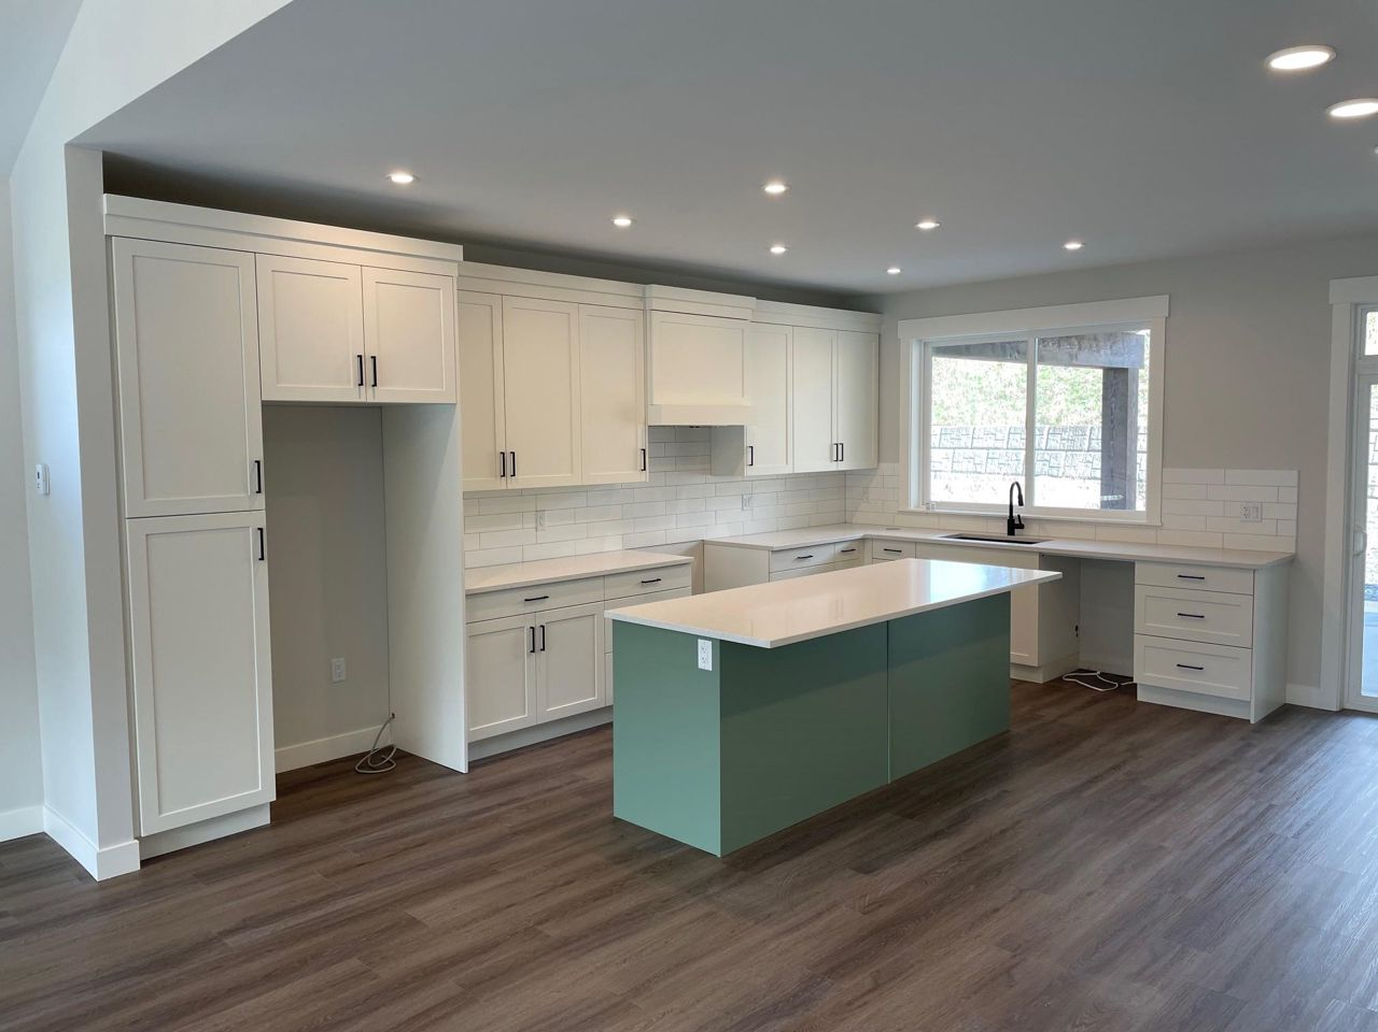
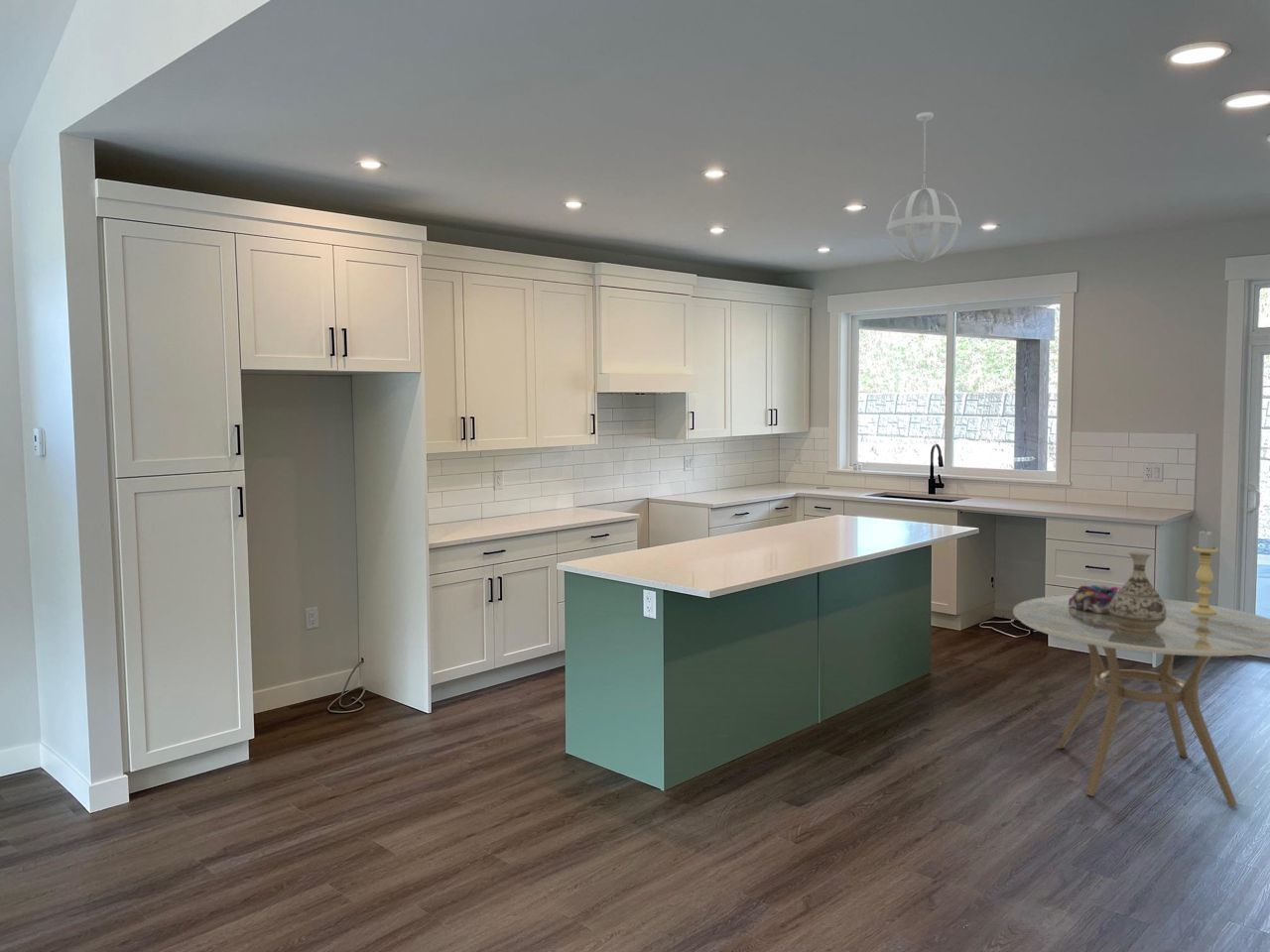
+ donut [1069,584,1121,615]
+ pendant light [886,111,962,264]
+ vase [1109,550,1167,632]
+ candle holder [1191,529,1219,615]
+ dining table [1012,594,1270,808]
